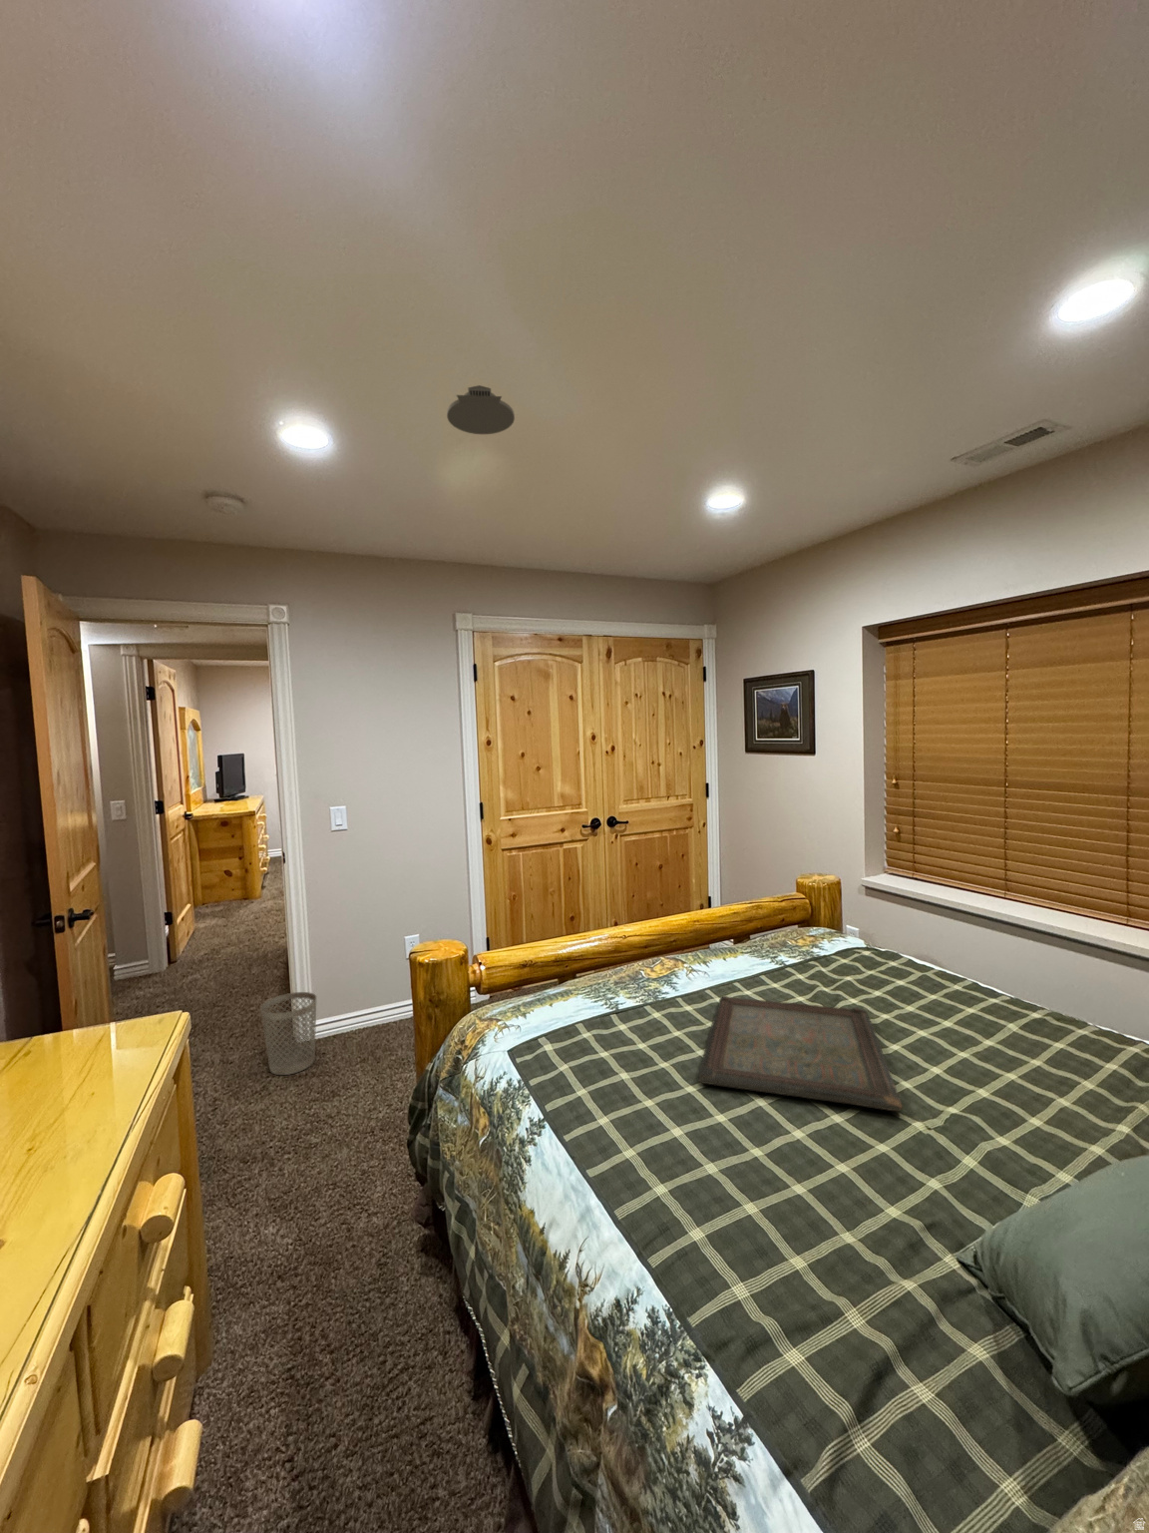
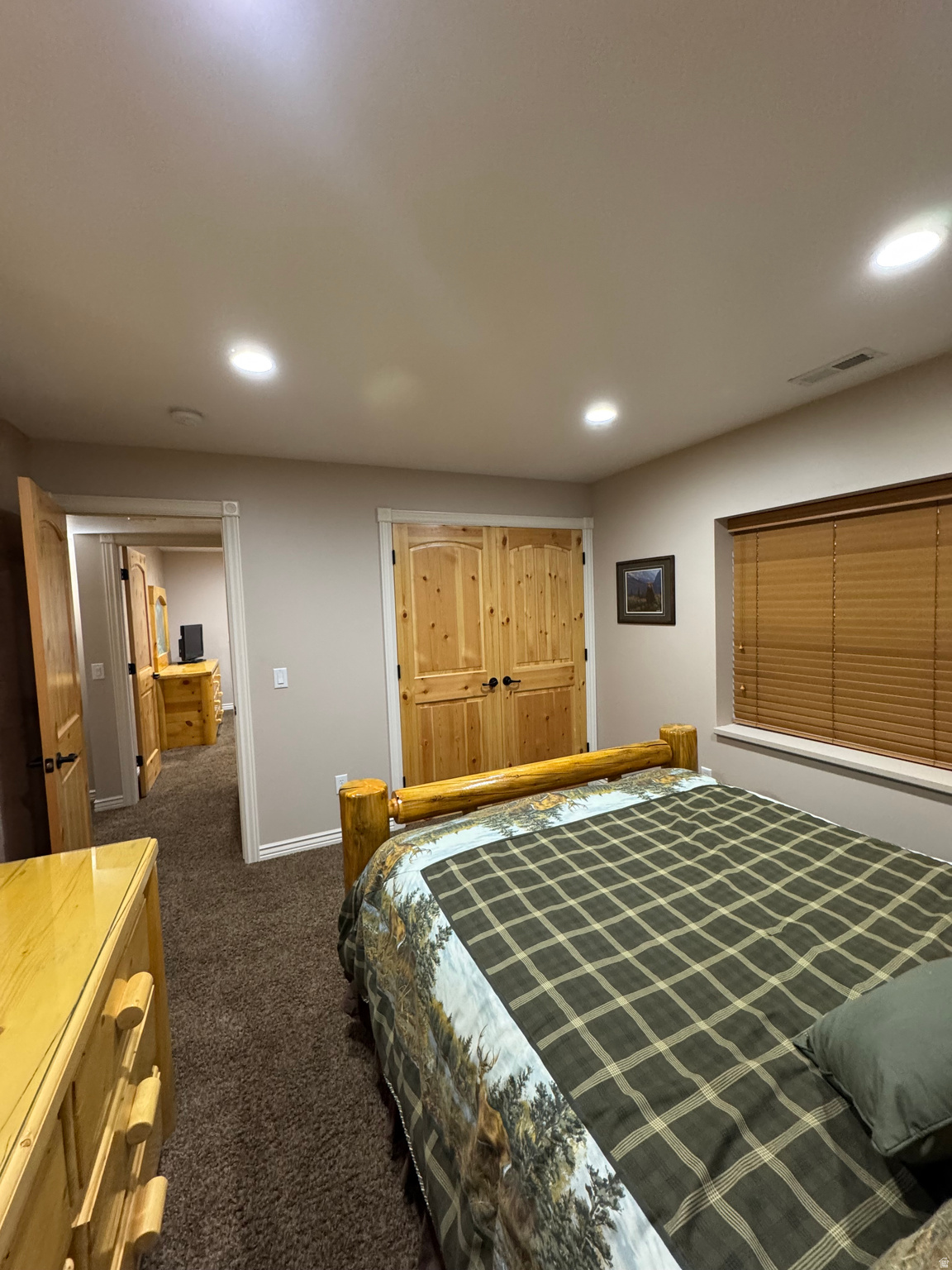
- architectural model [445,384,515,435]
- wastebasket [259,991,317,1076]
- serving tray [698,995,904,1112]
